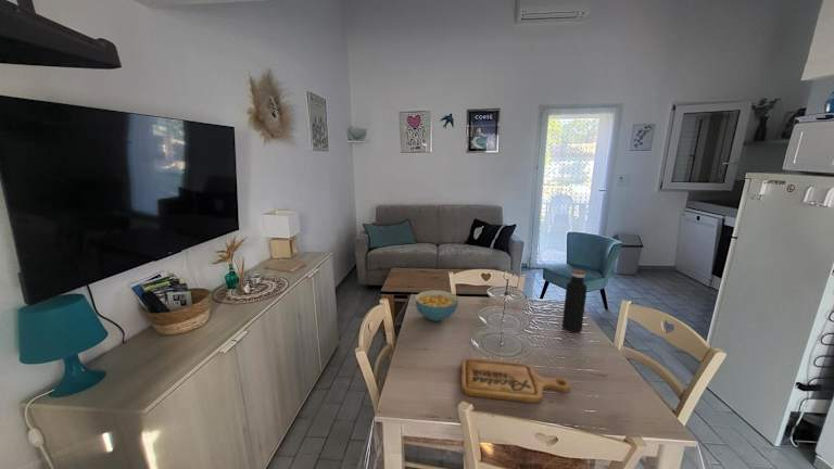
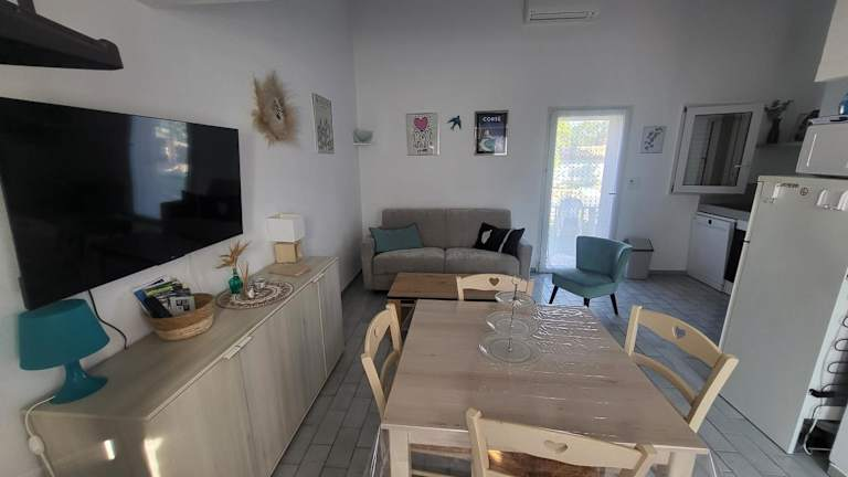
- cereal bowl [414,290,459,322]
- water bottle [561,268,587,333]
- cutting board [460,357,571,404]
